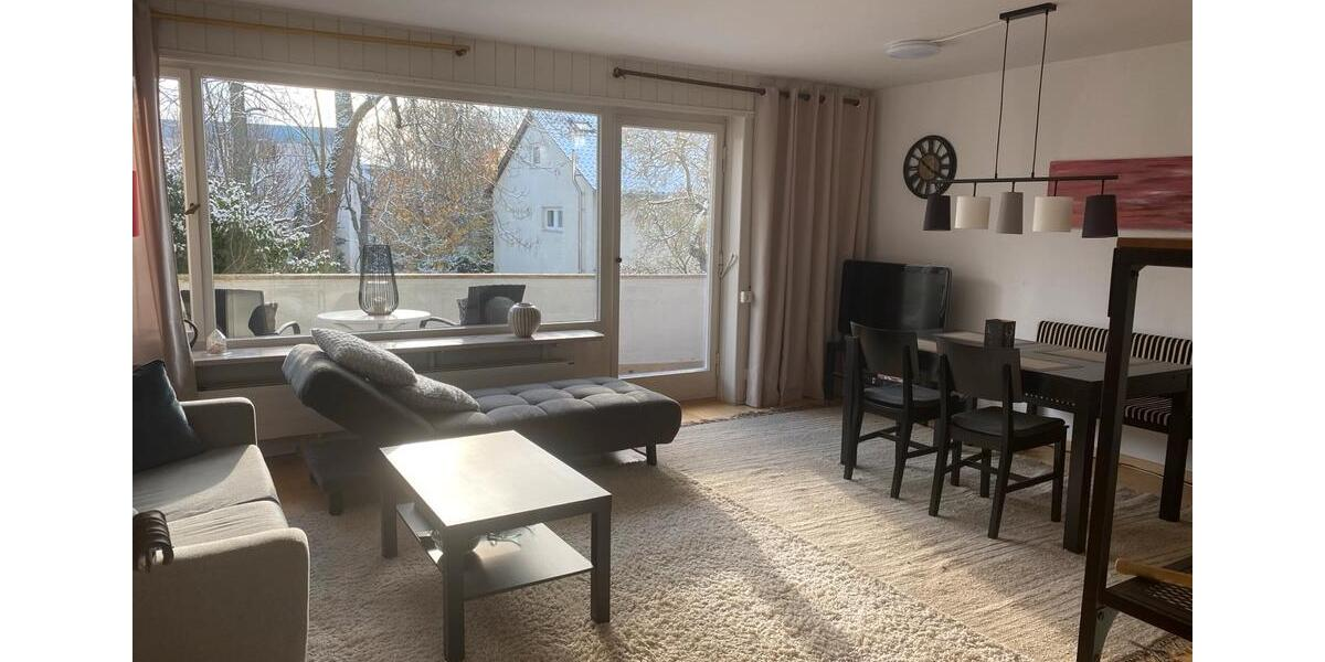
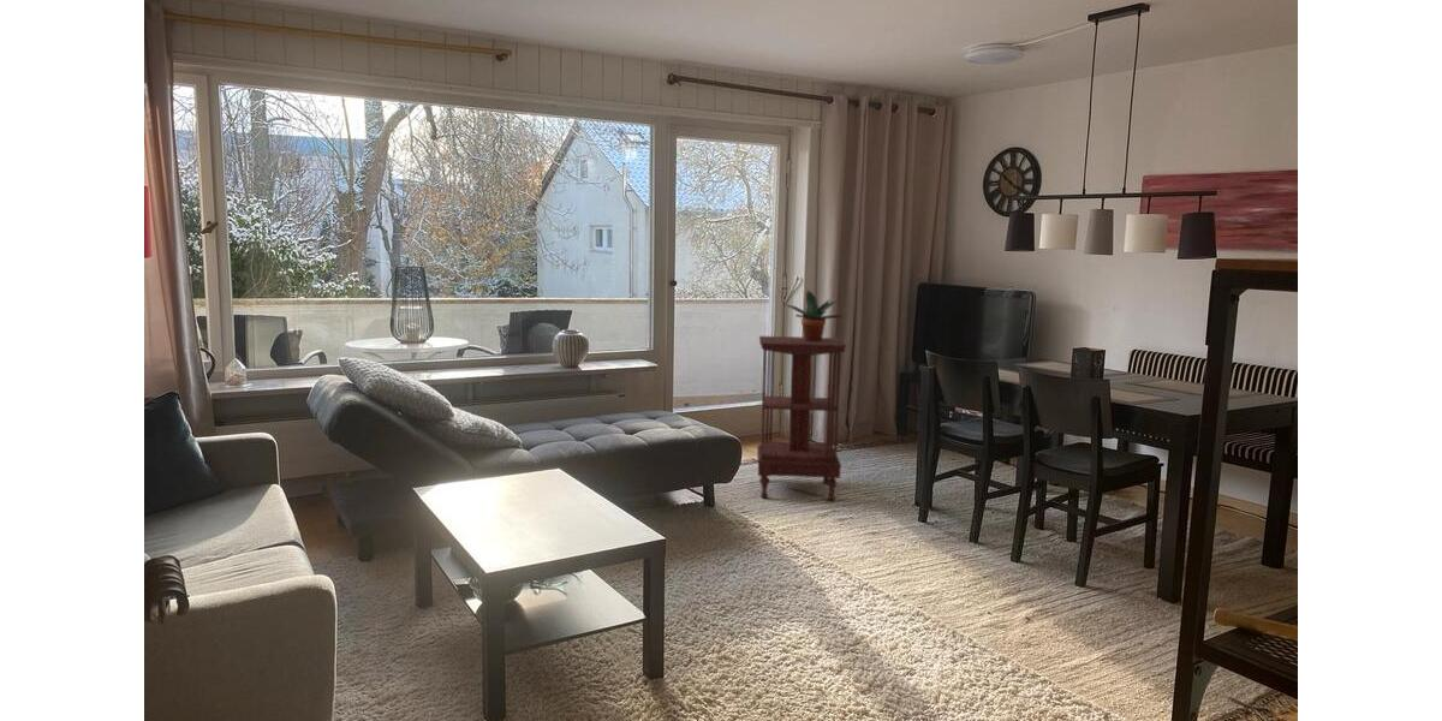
+ potted plant [785,290,845,341]
+ side table [756,335,848,501]
